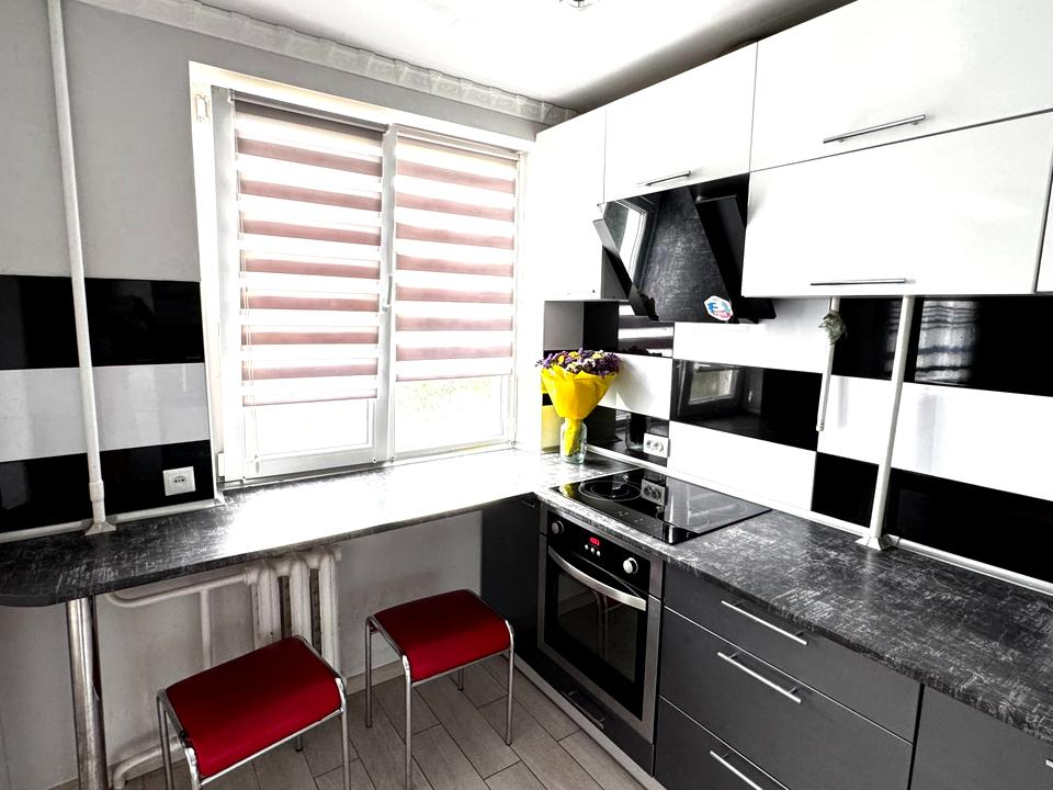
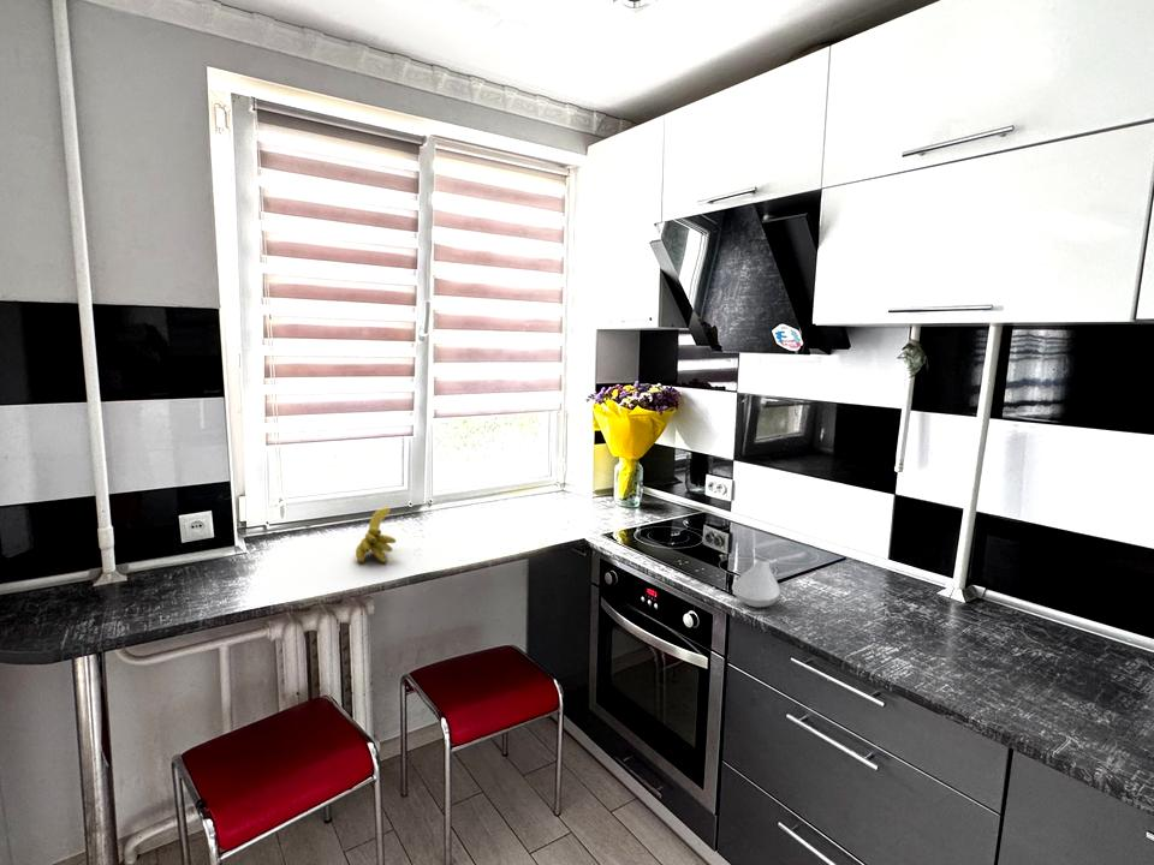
+ banana [355,506,397,563]
+ spoon rest [731,560,781,608]
